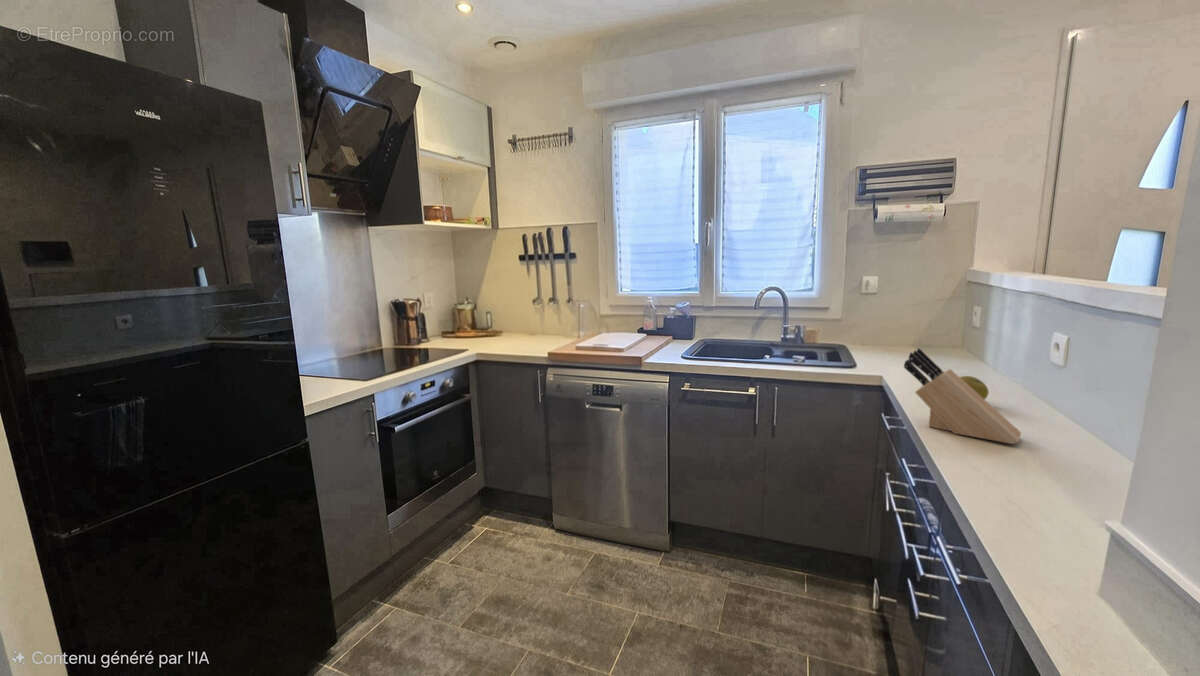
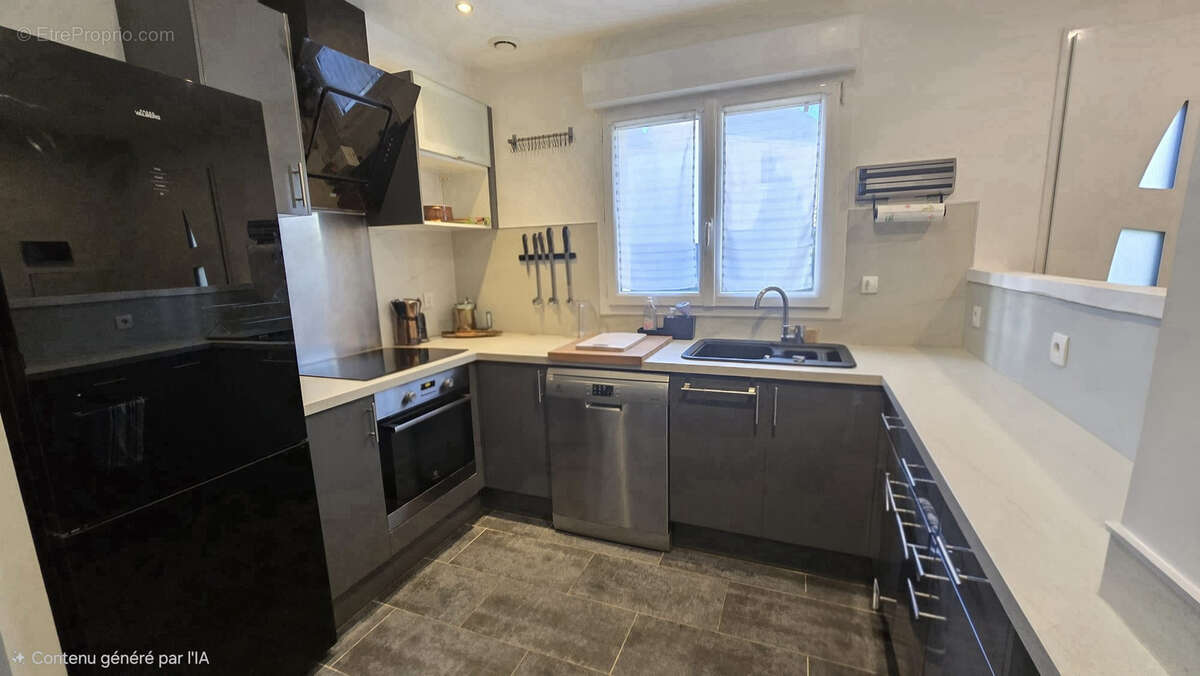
- knife block [903,347,1022,445]
- fruit [959,375,990,400]
